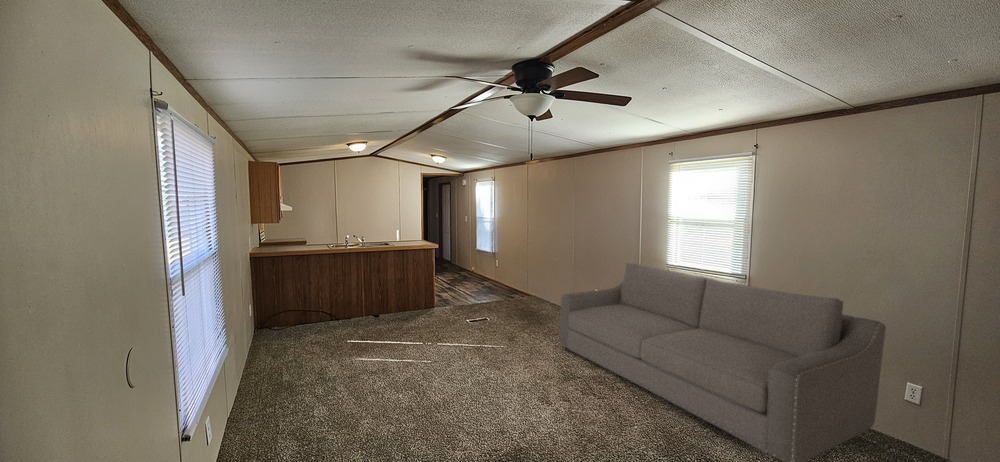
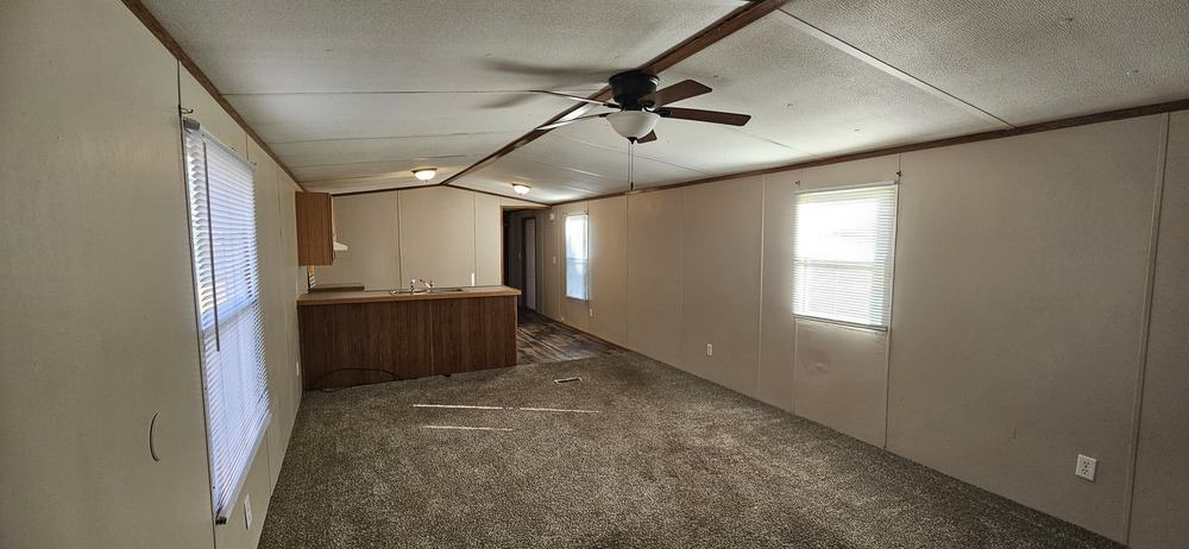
- sofa [558,262,887,462]
